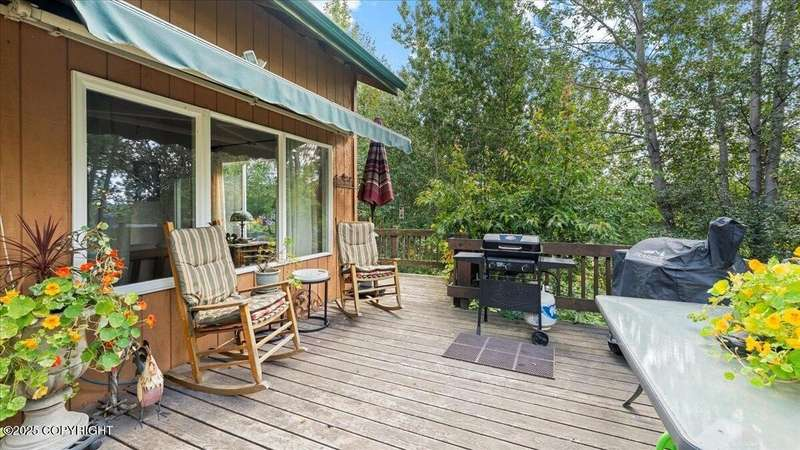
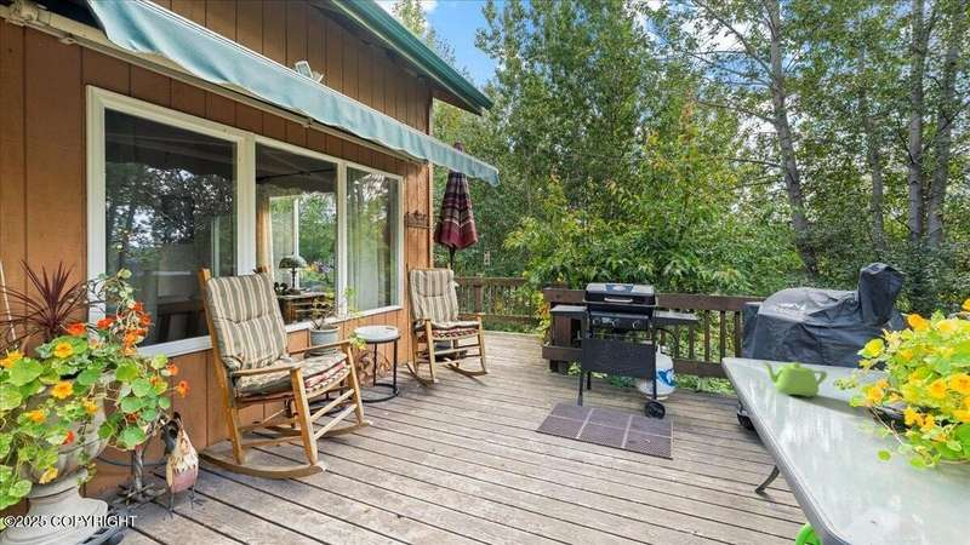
+ teapot [761,361,828,398]
